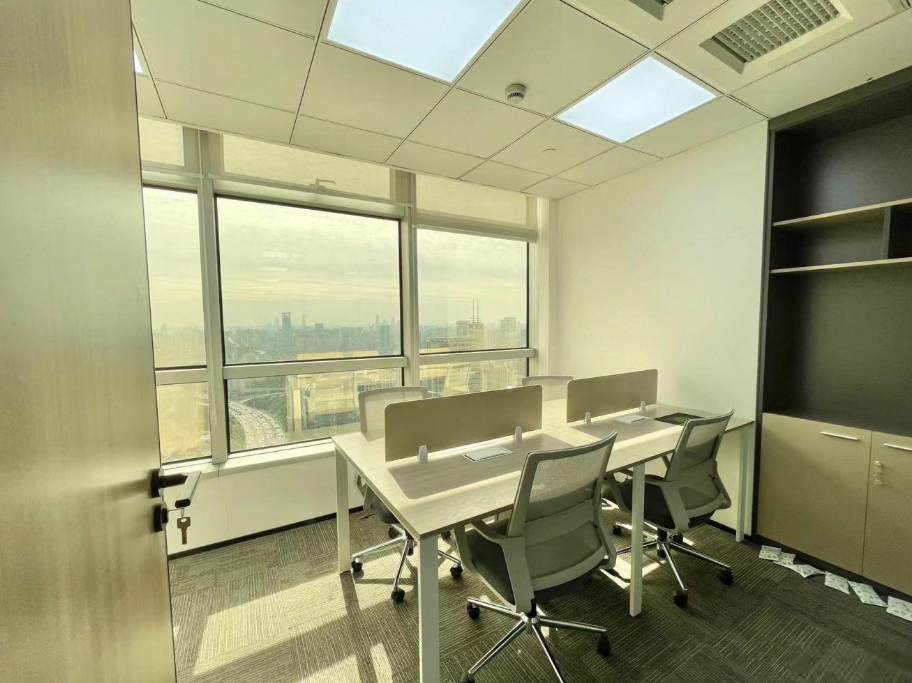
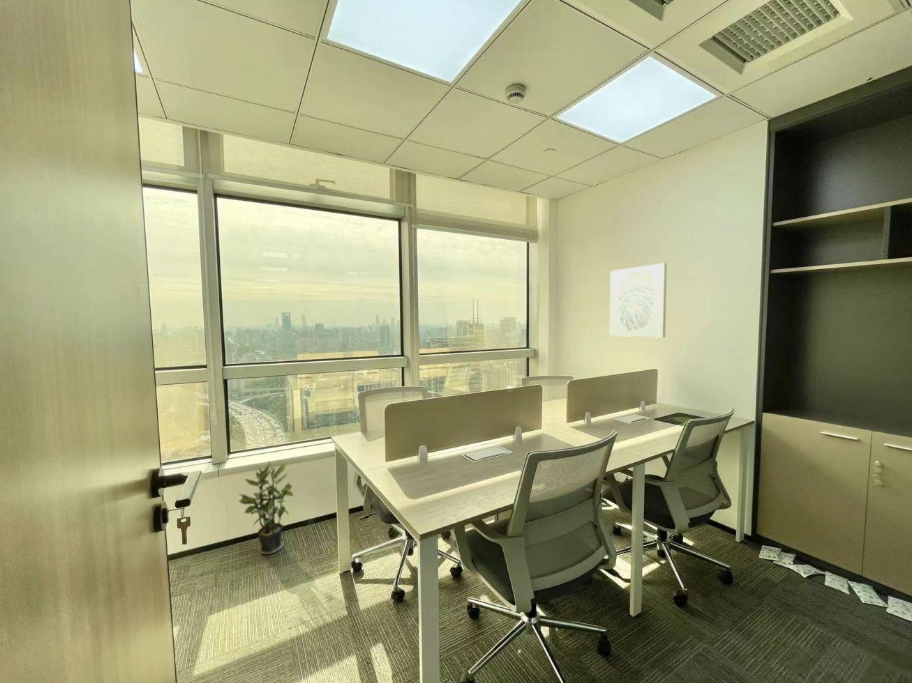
+ potted plant [238,460,294,556]
+ wall art [609,262,668,339]
